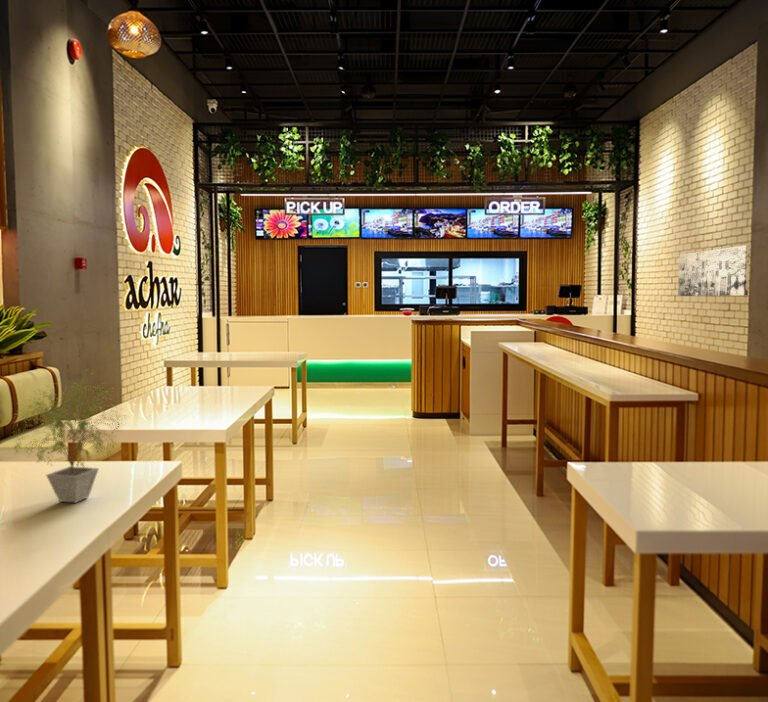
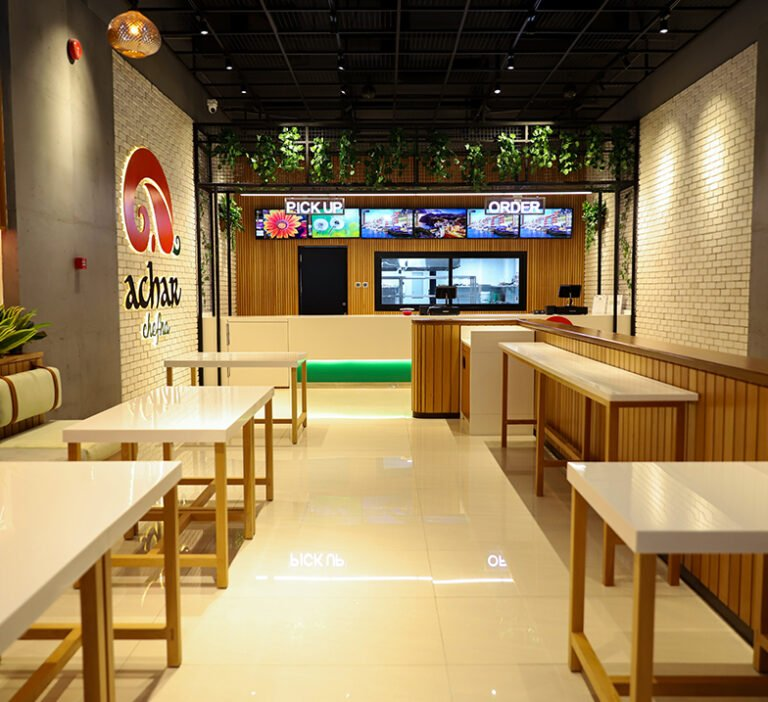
- wall art [677,244,751,297]
- potted plant [7,367,129,504]
